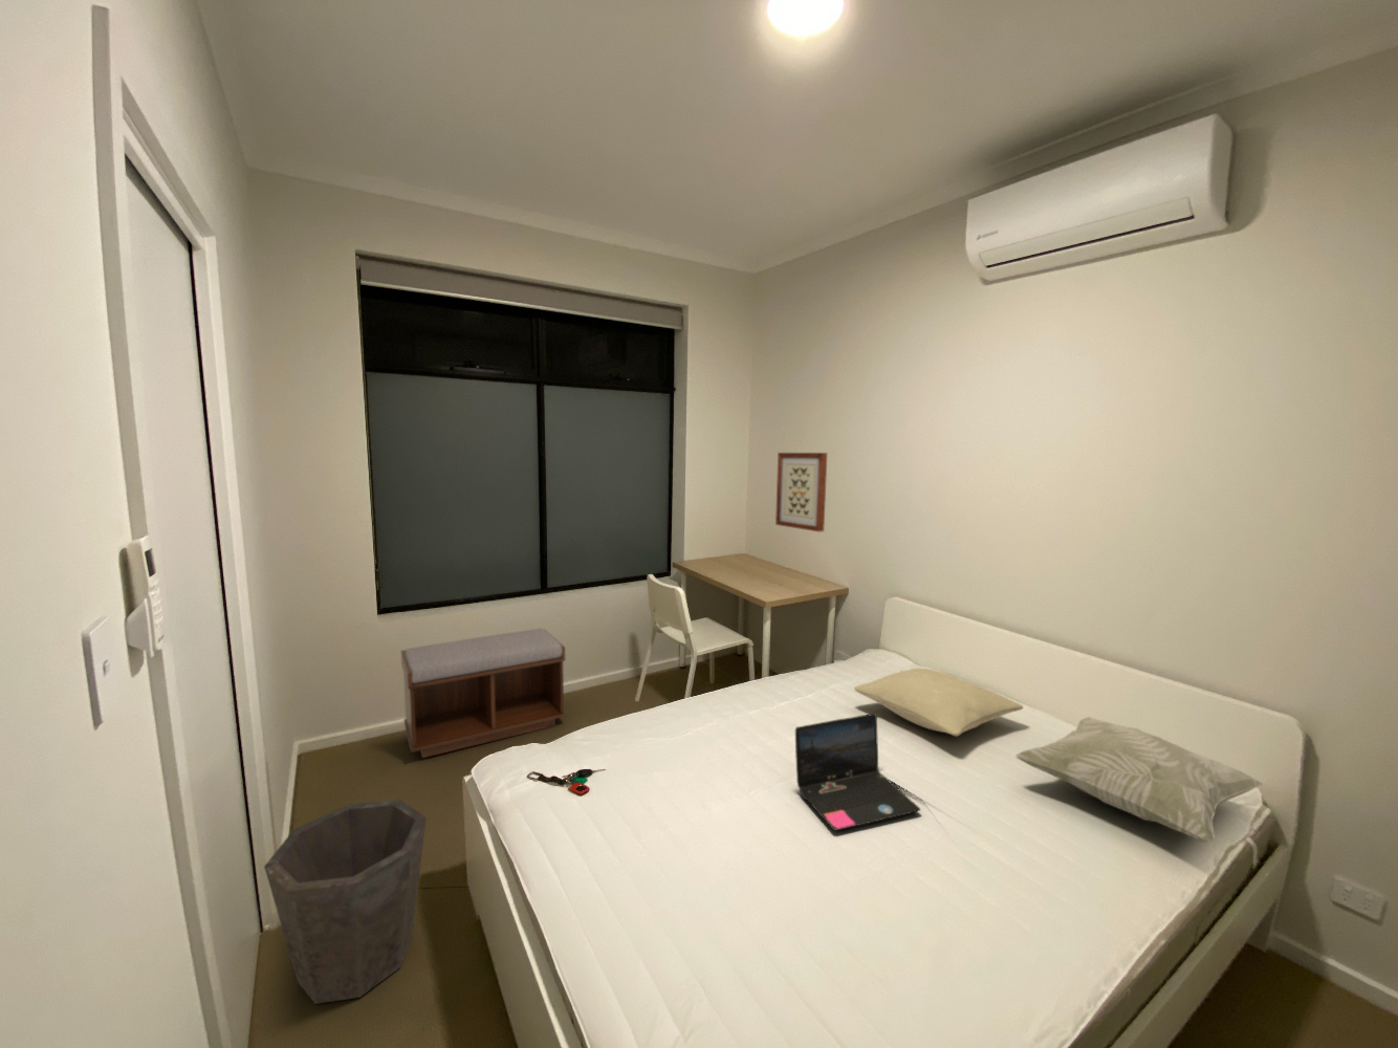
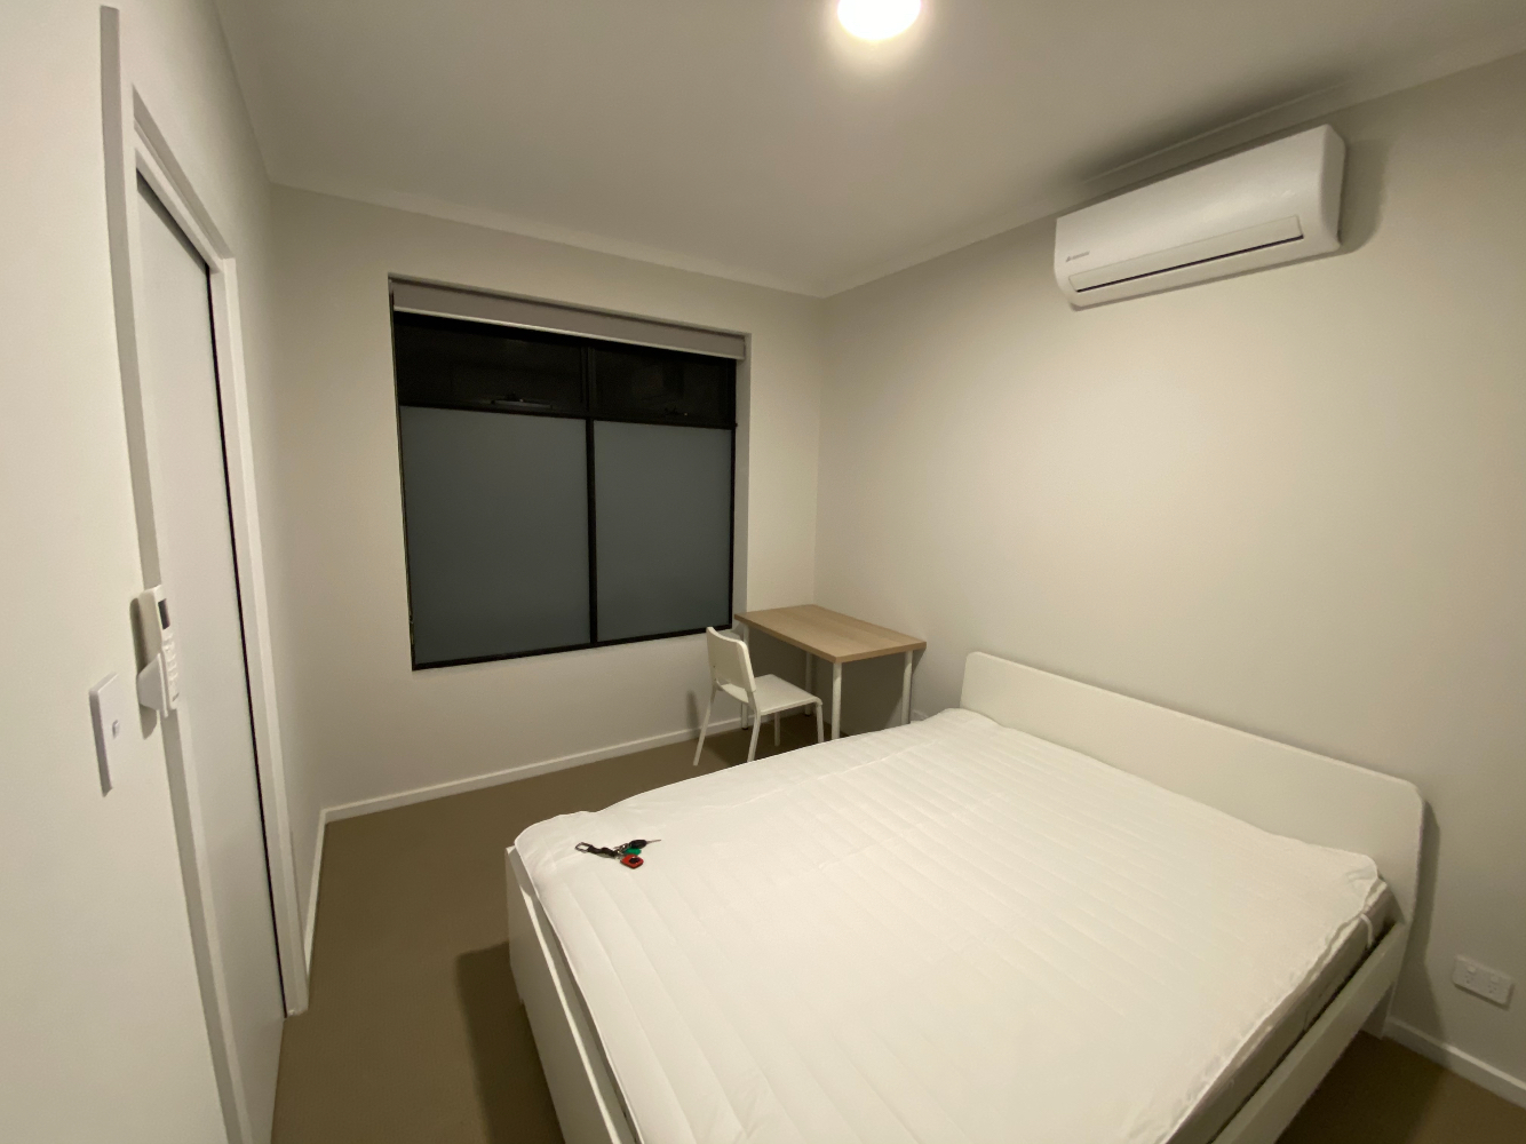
- wall art [775,451,828,534]
- pillow [853,666,1024,736]
- laptop [795,712,922,832]
- bench [400,627,567,758]
- decorative pillow [1015,716,1265,842]
- waste bin [263,798,427,1005]
